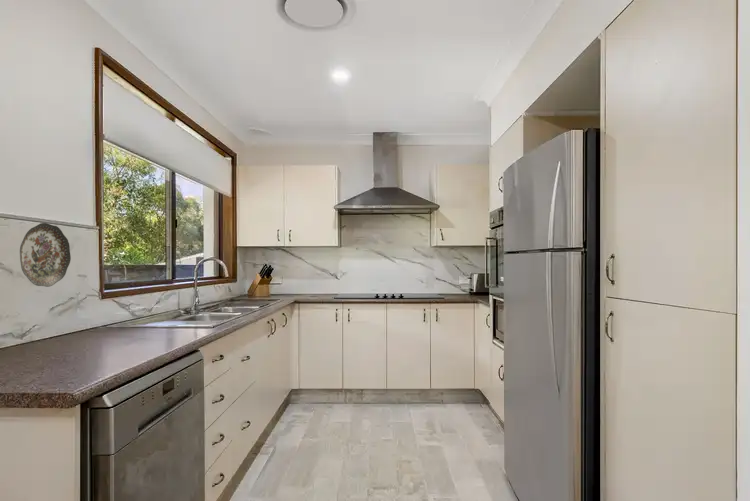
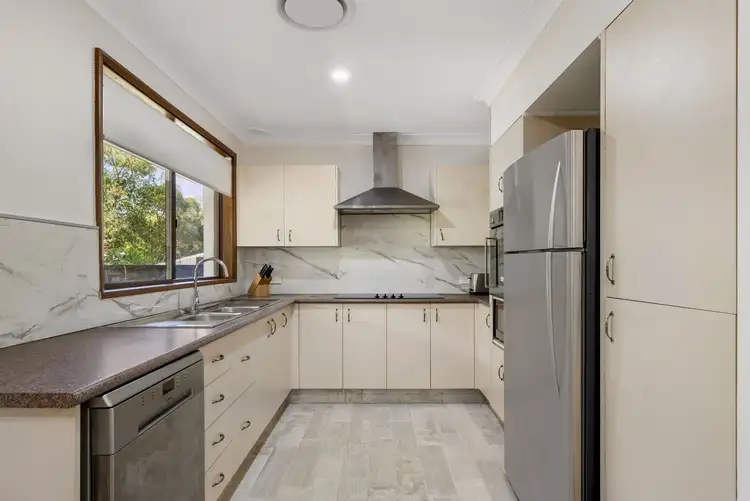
- decorative plate [19,222,72,288]
